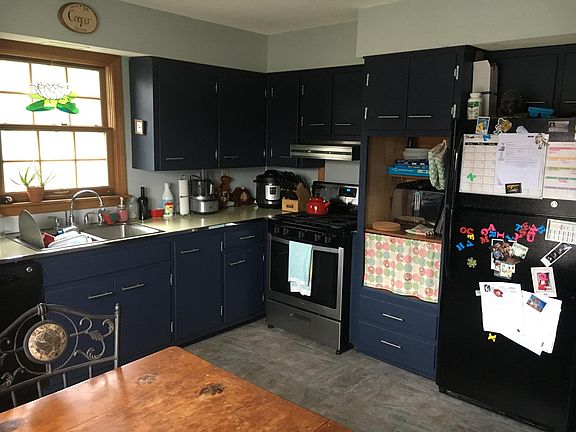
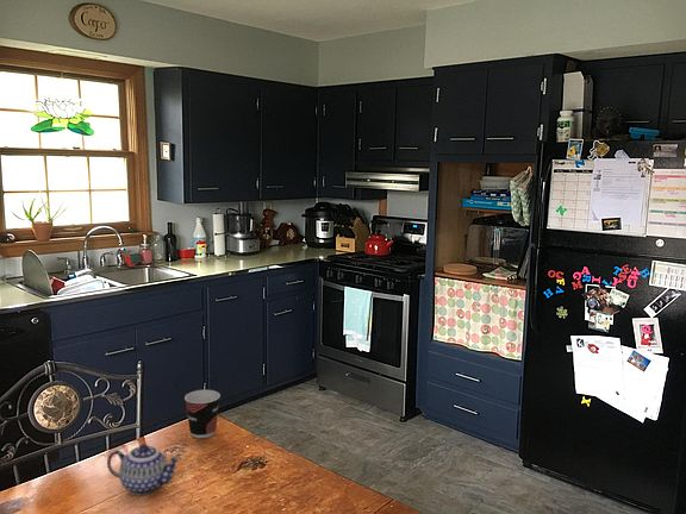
+ cup [183,389,222,439]
+ teapot [106,443,182,496]
